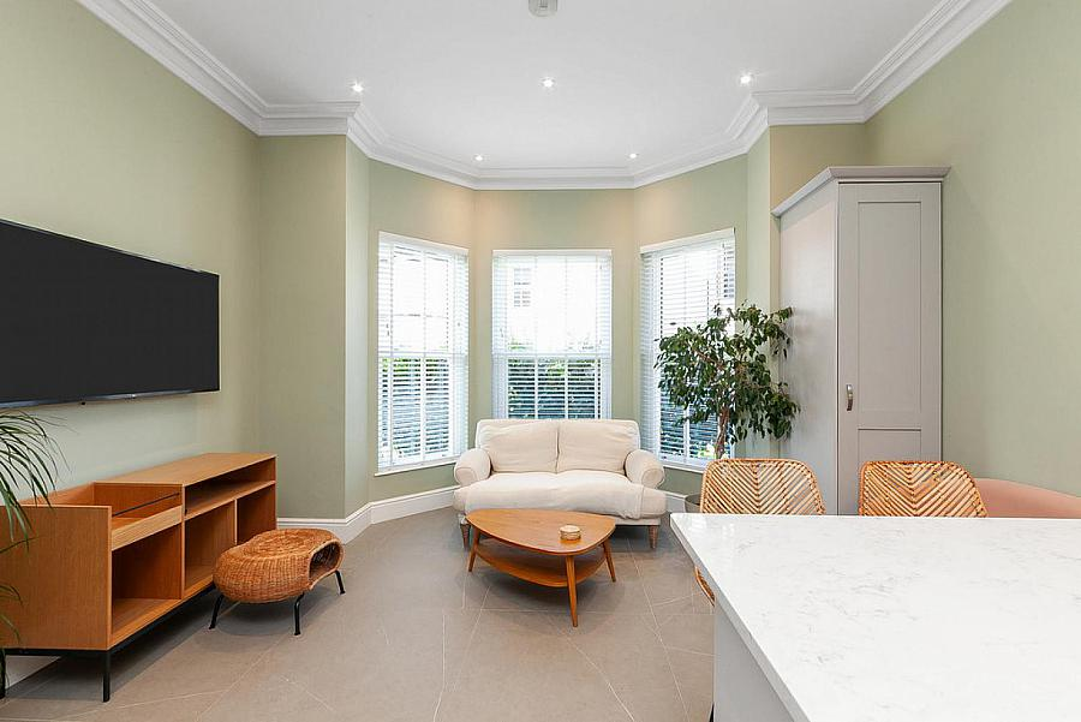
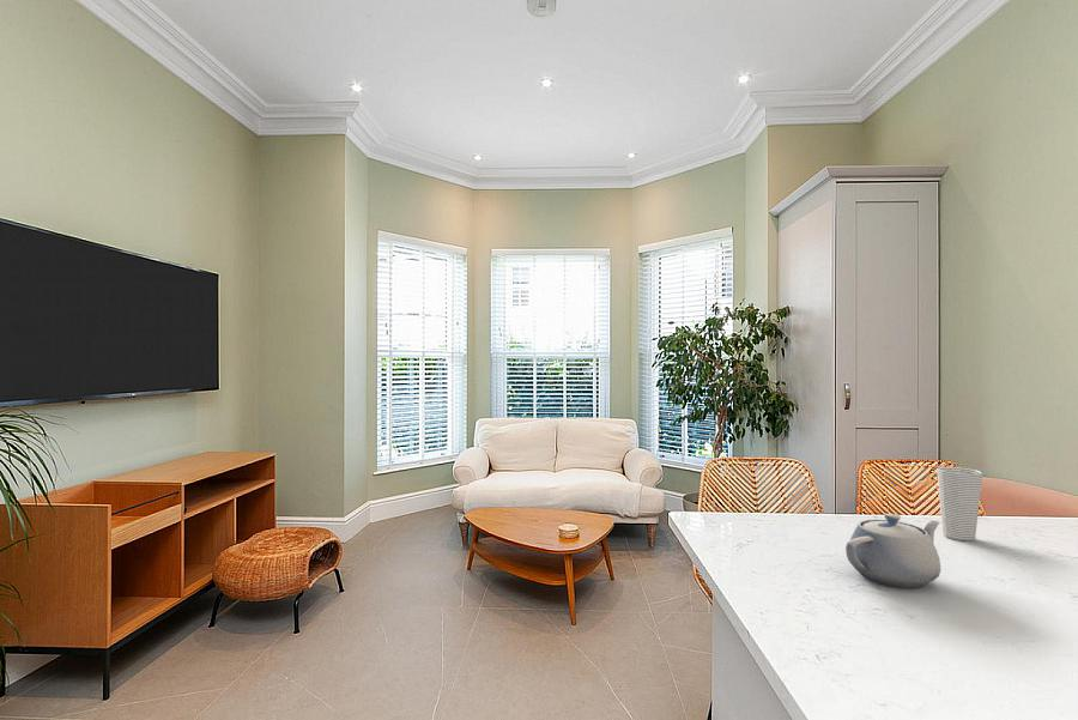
+ teapot [844,513,941,589]
+ cup [935,465,983,541]
